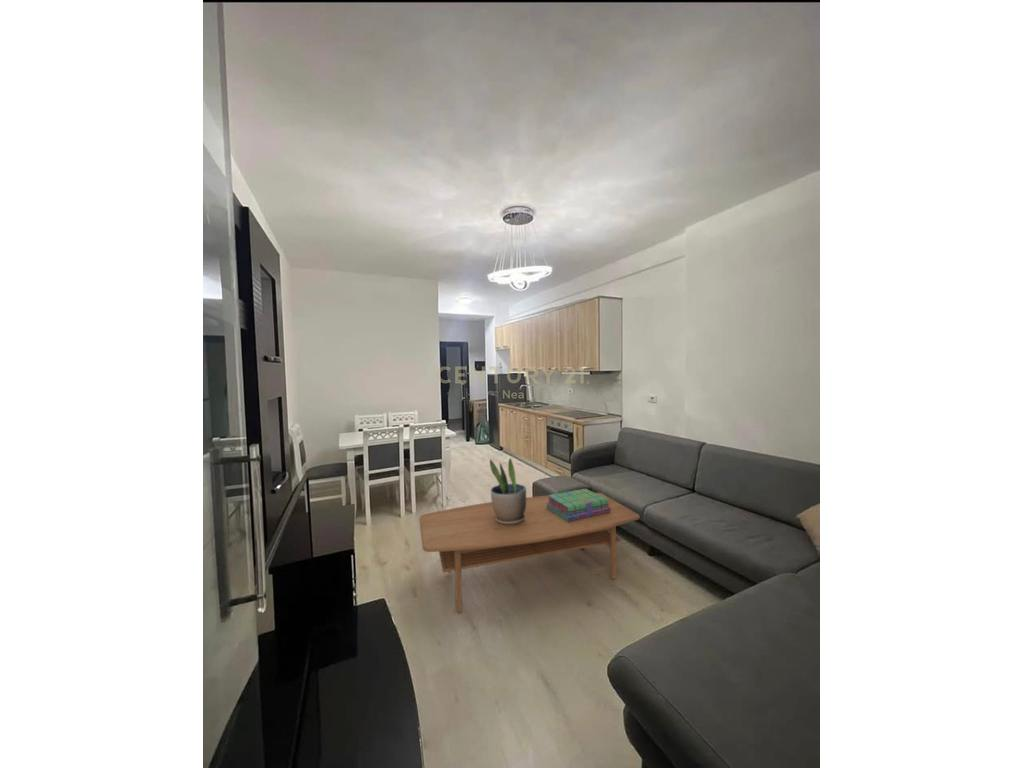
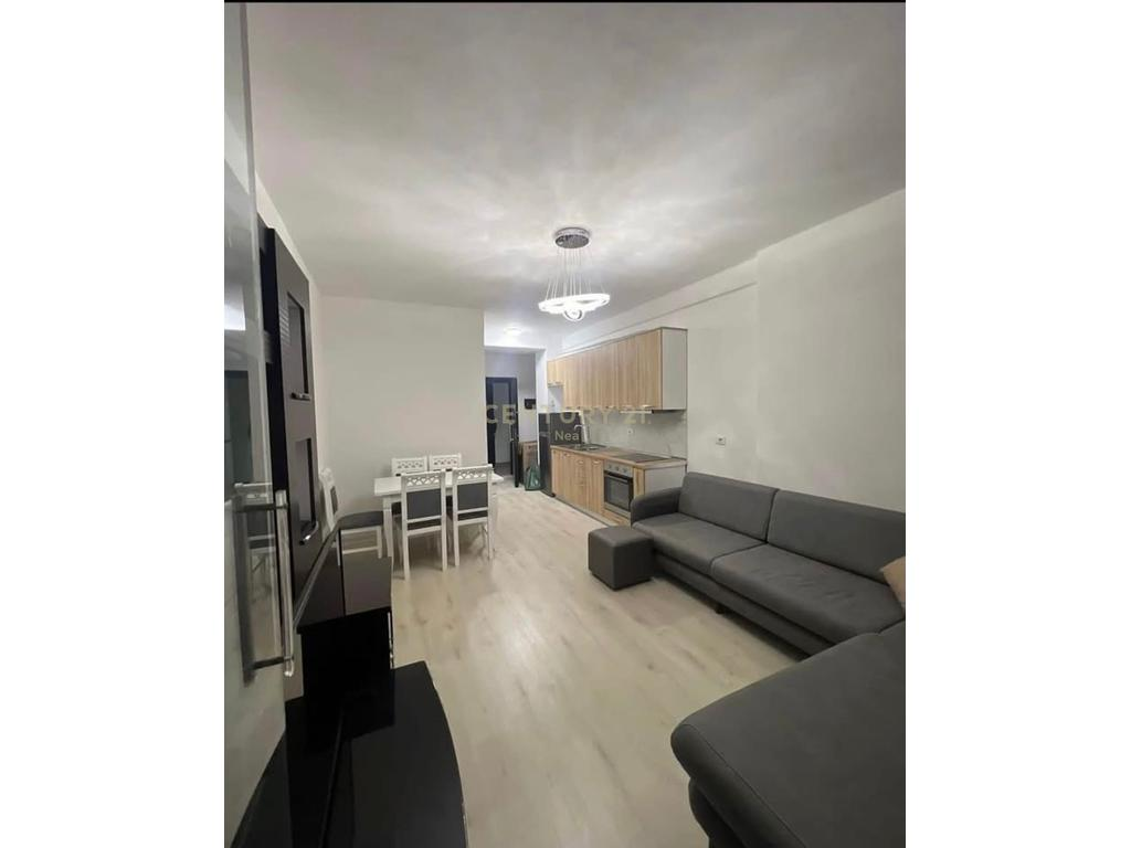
- coffee table [418,492,640,613]
- stack of books [546,488,611,522]
- potted plant [489,457,527,525]
